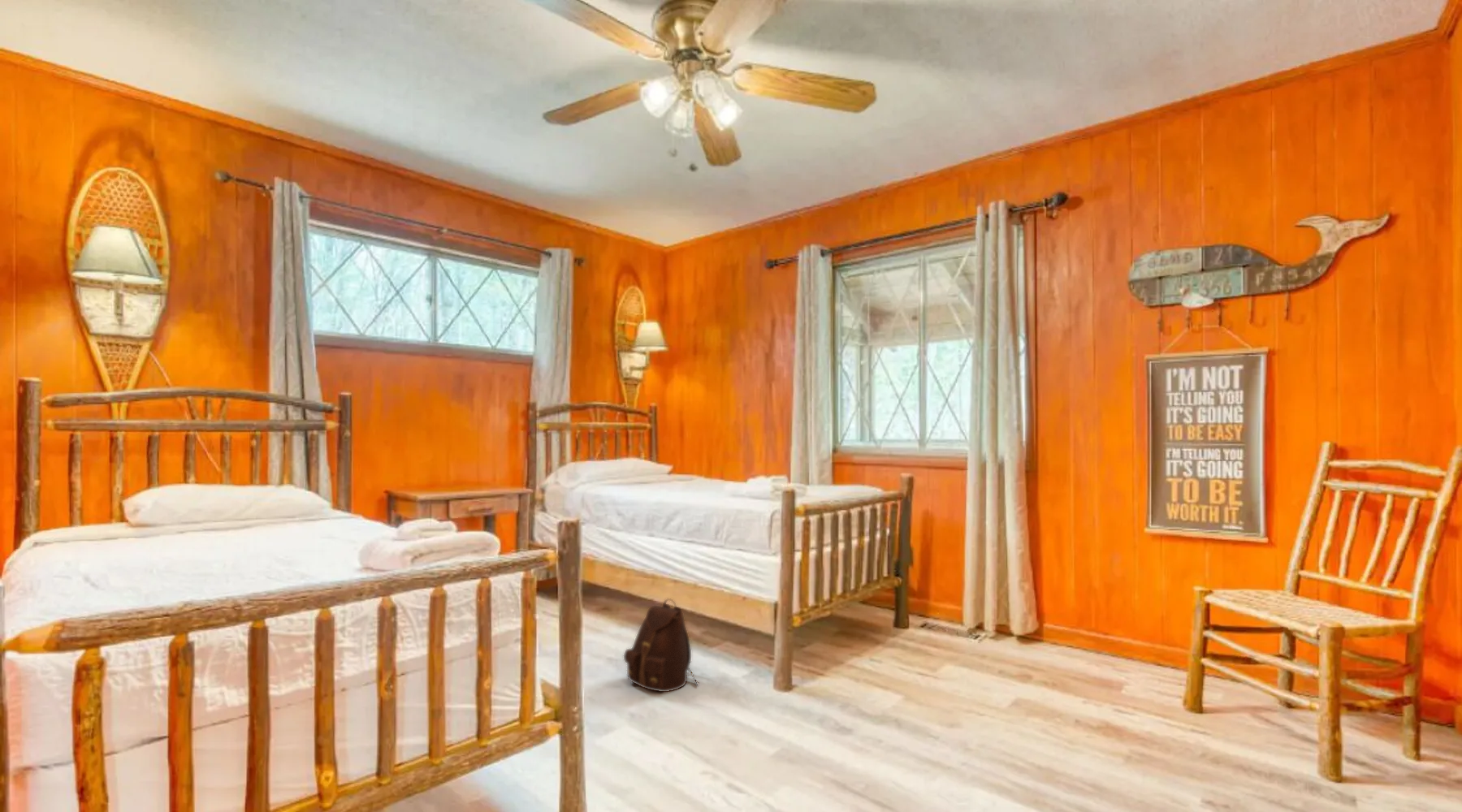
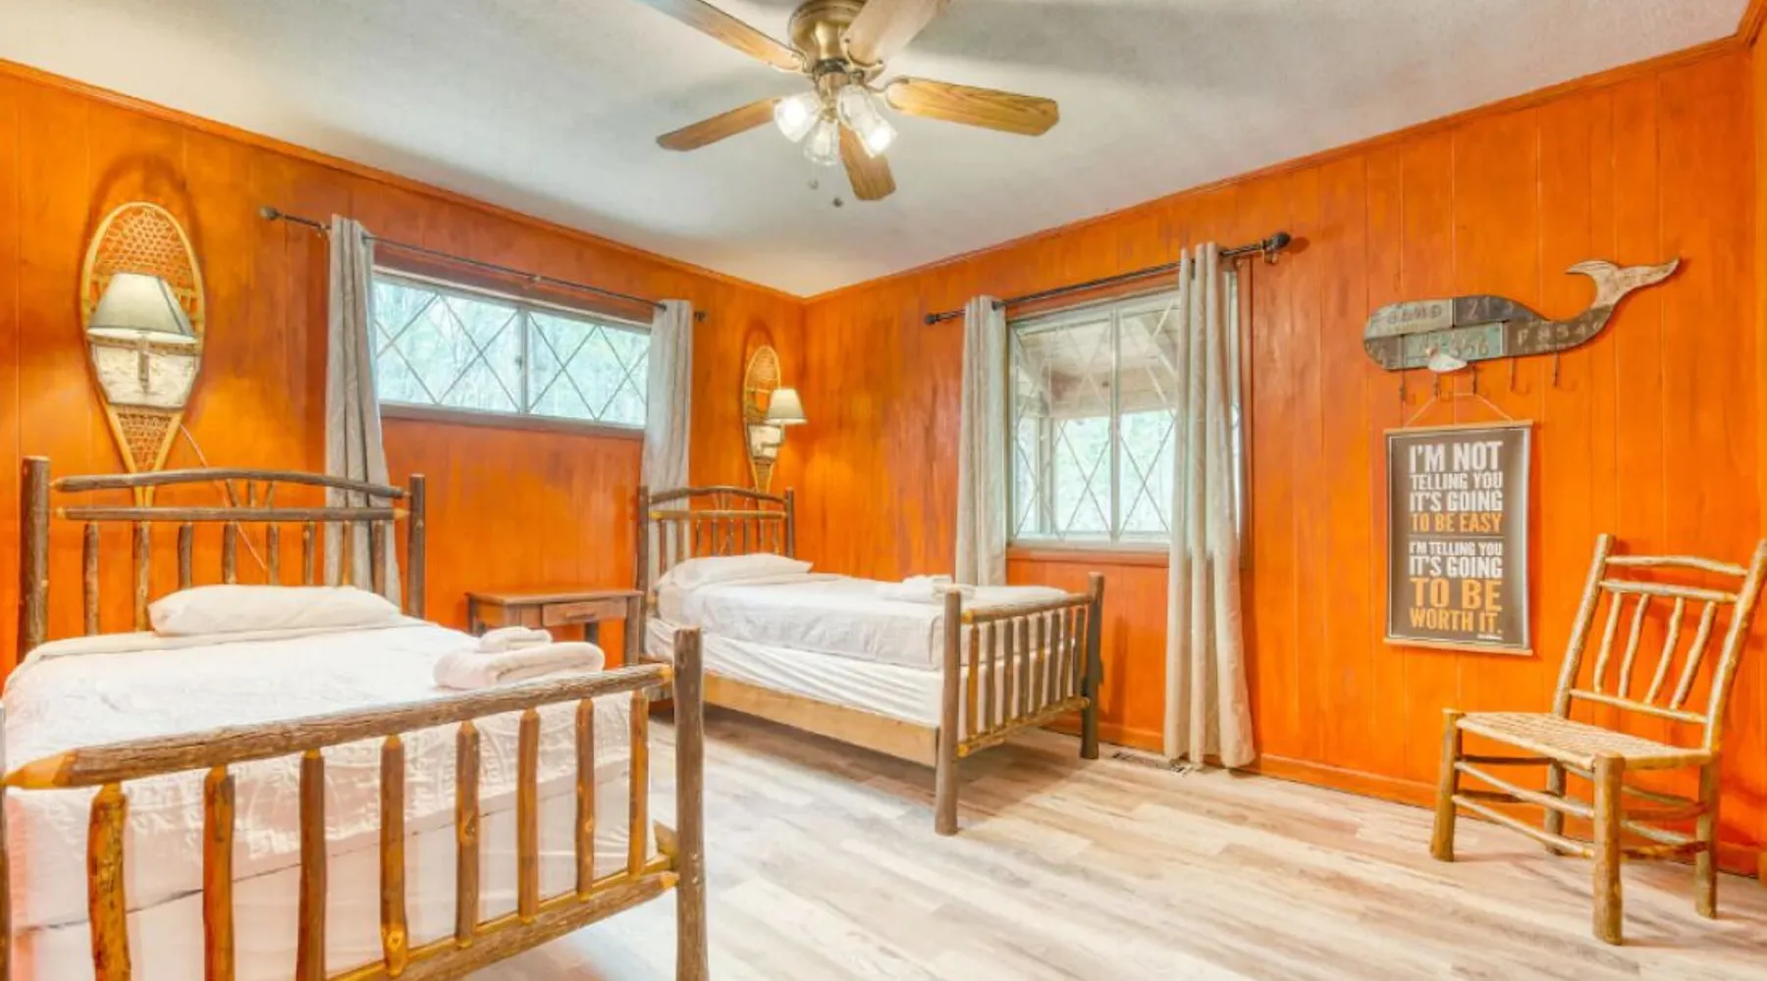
- backpack [623,598,700,693]
